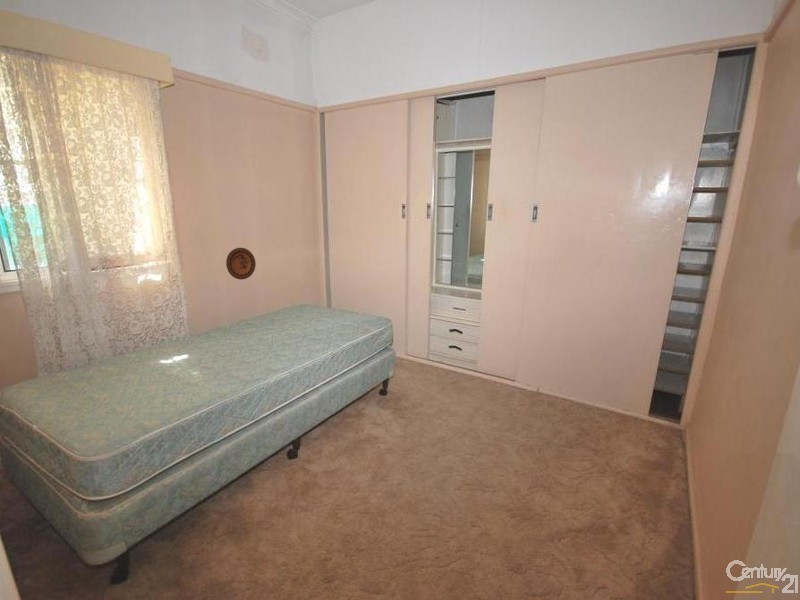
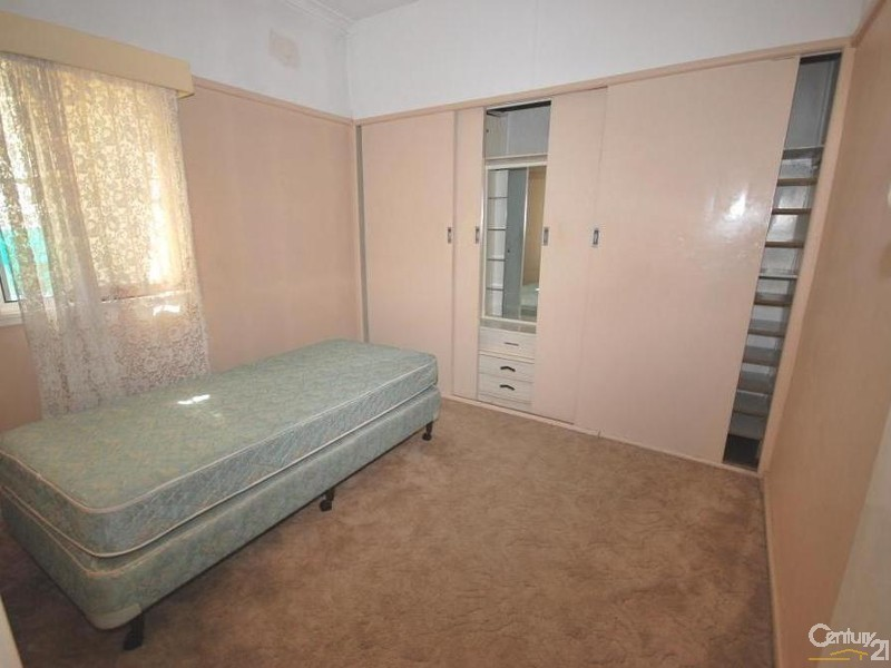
- decorative plate [225,247,257,281]
